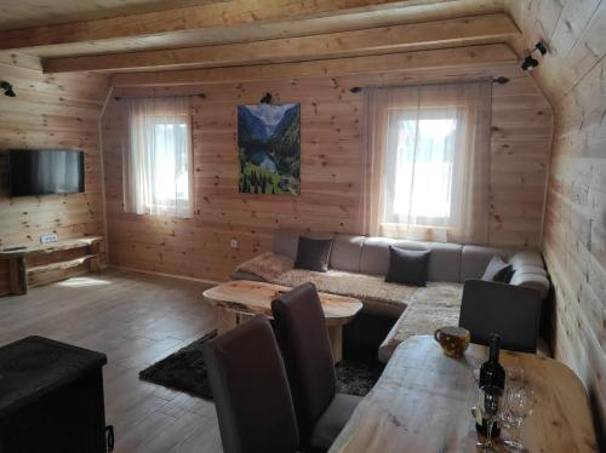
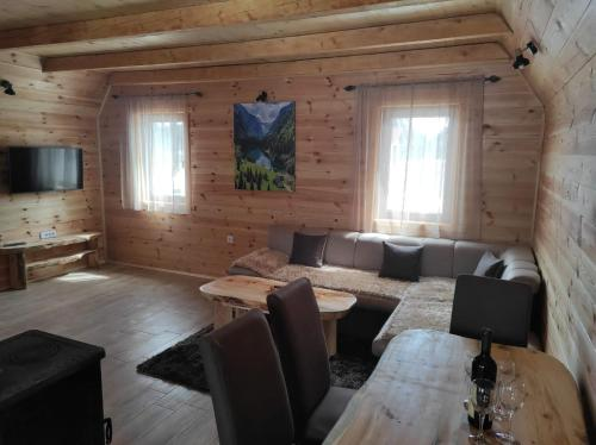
- cup [433,325,471,359]
